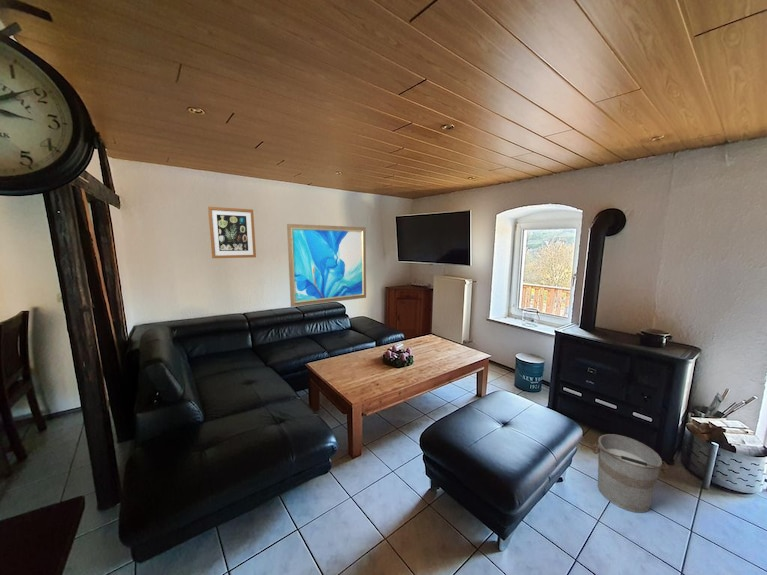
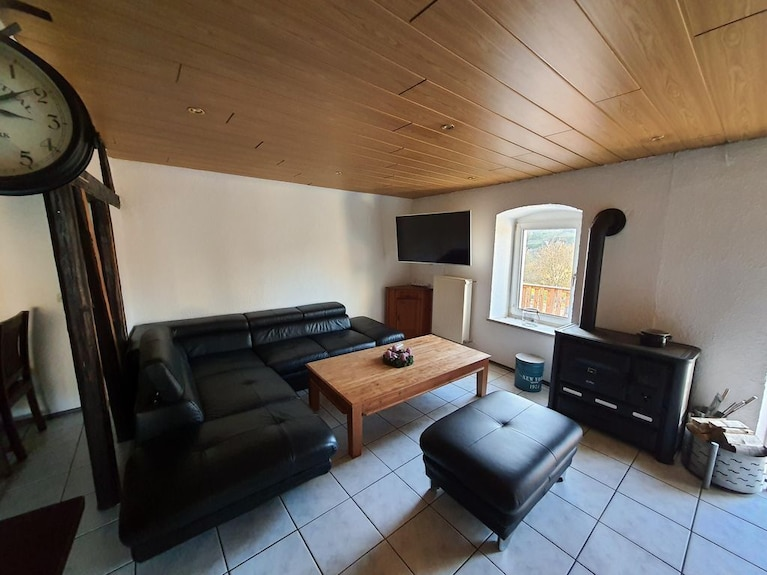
- bucket [592,433,670,514]
- wall art [286,223,367,308]
- wall art [207,206,257,259]
